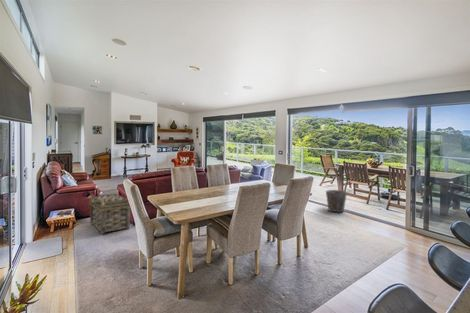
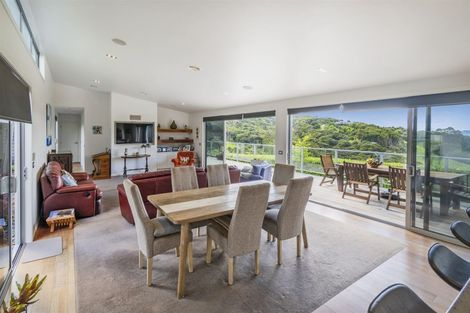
- basket [88,192,131,235]
- waste bin [325,189,348,213]
